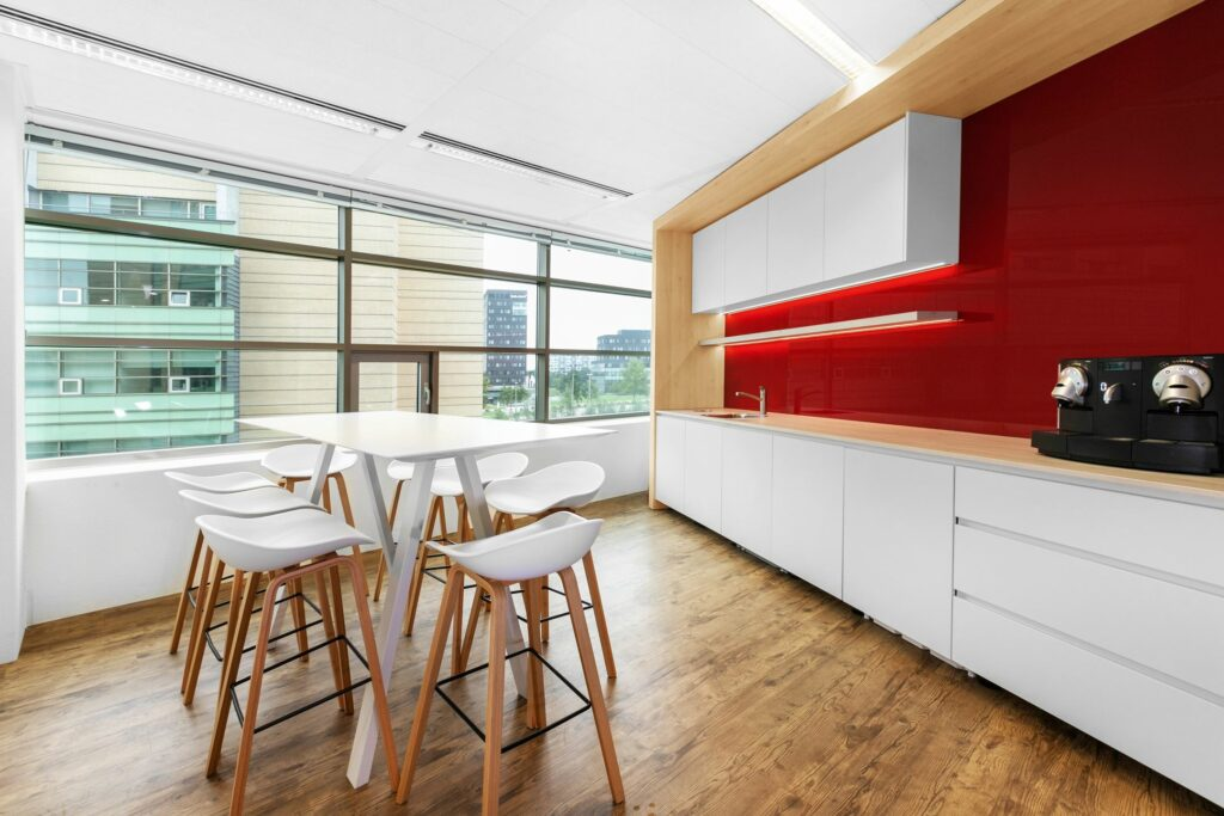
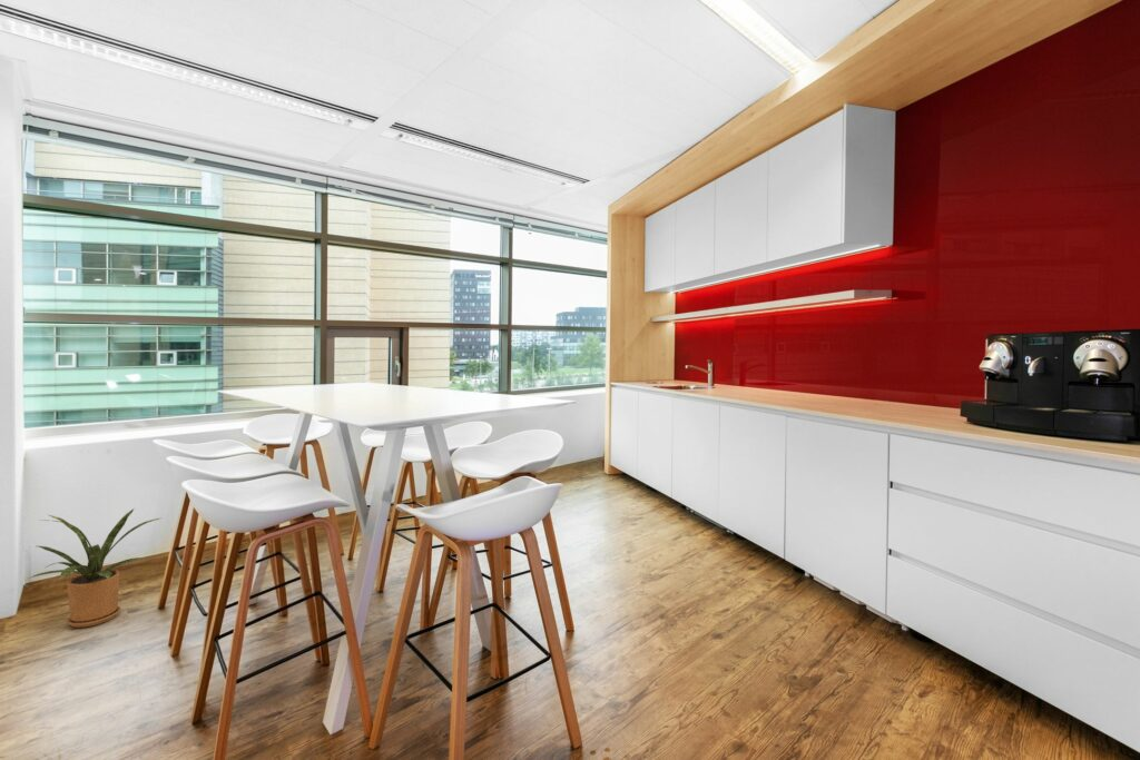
+ house plant [27,509,164,629]
